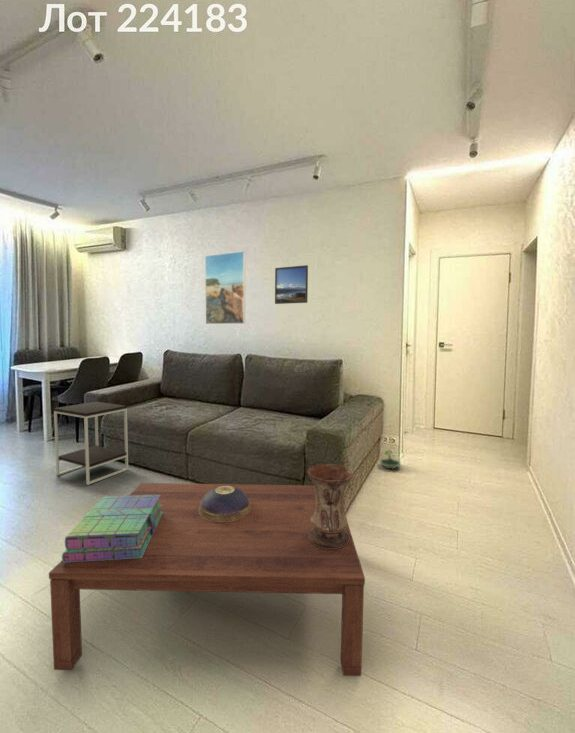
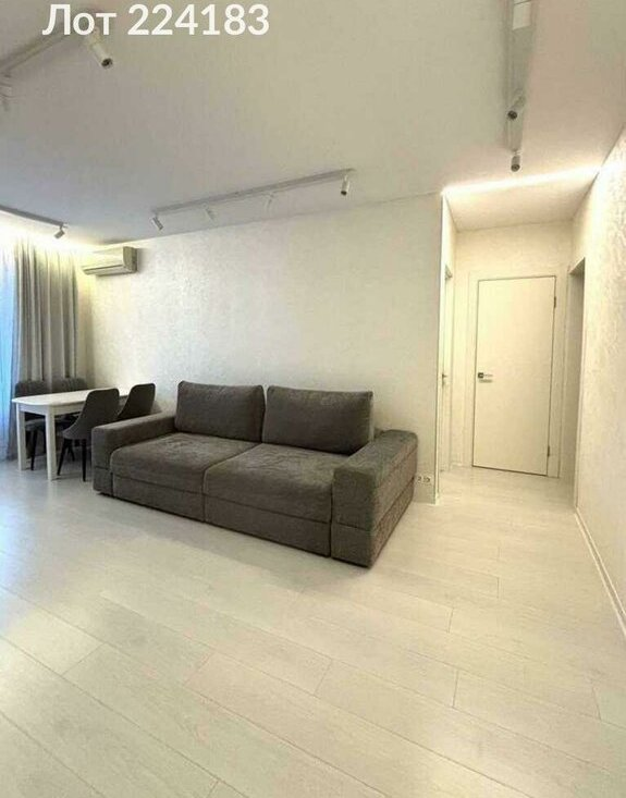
- terrarium [378,446,402,470]
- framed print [274,264,309,305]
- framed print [204,250,246,325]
- vase [307,463,354,549]
- coffee table [48,482,366,677]
- decorative bowl [199,486,250,522]
- stack of books [61,495,163,563]
- side table [53,401,129,486]
